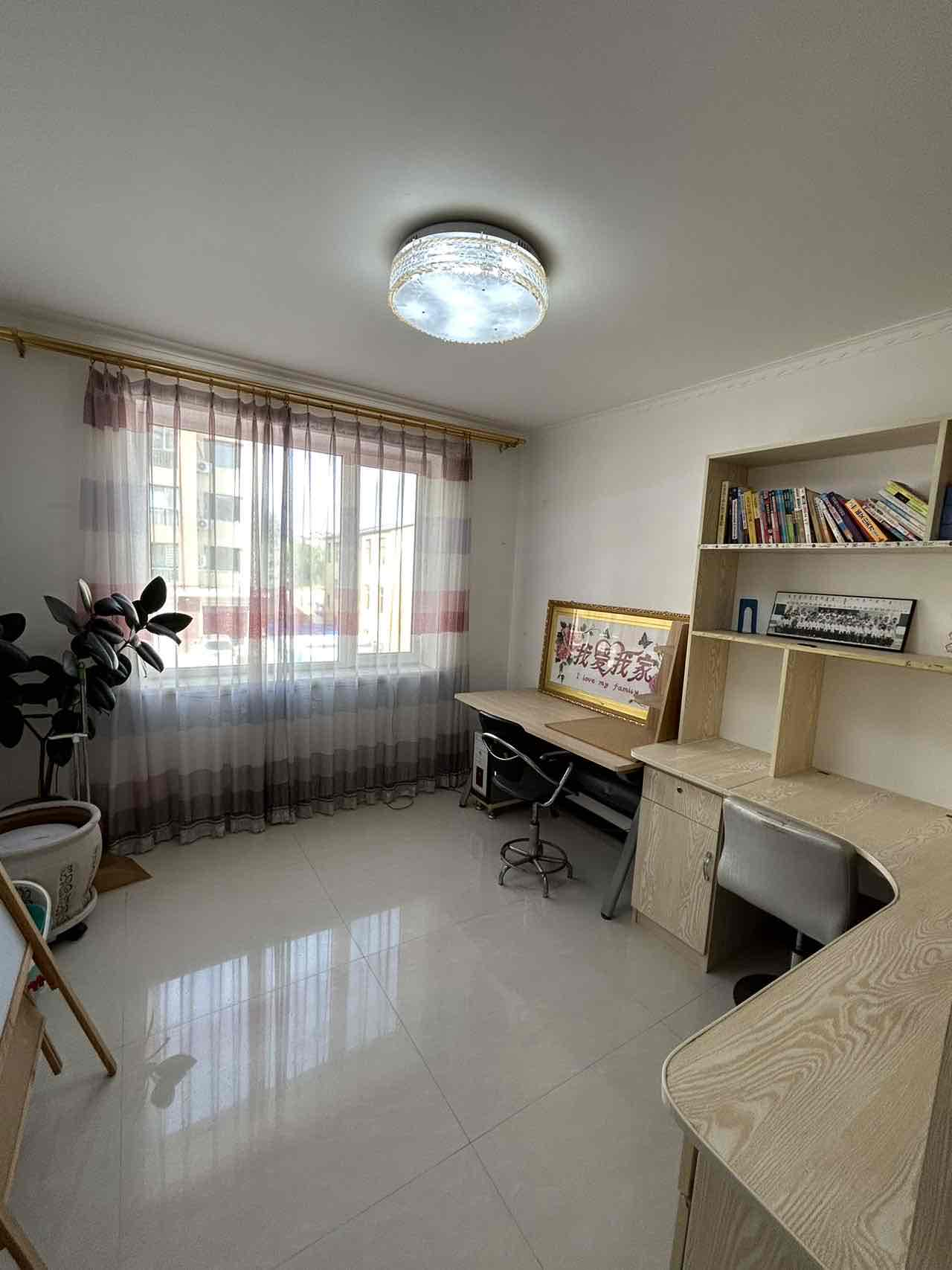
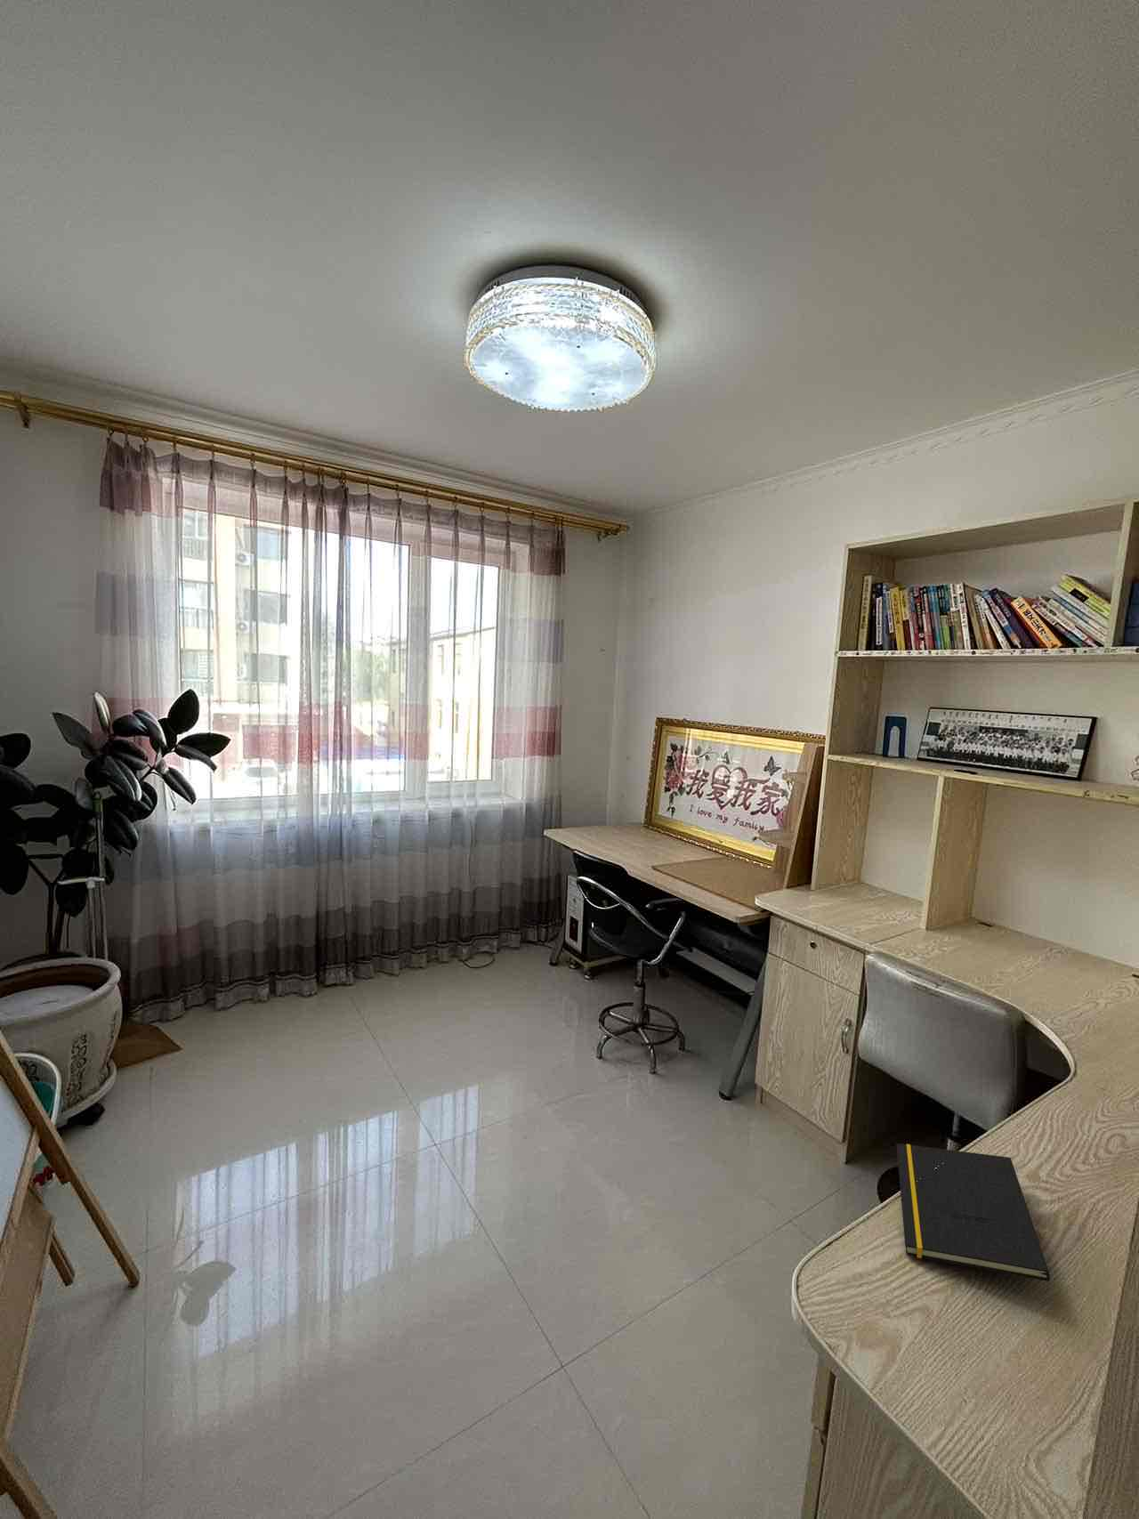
+ notepad [896,1142,1050,1282]
